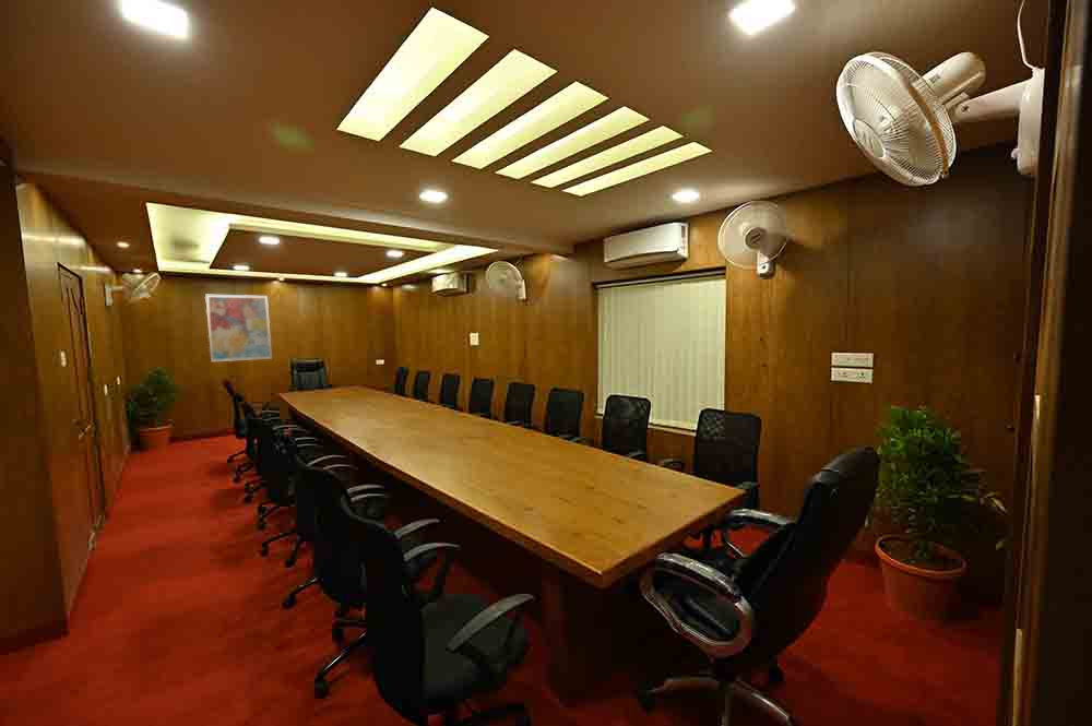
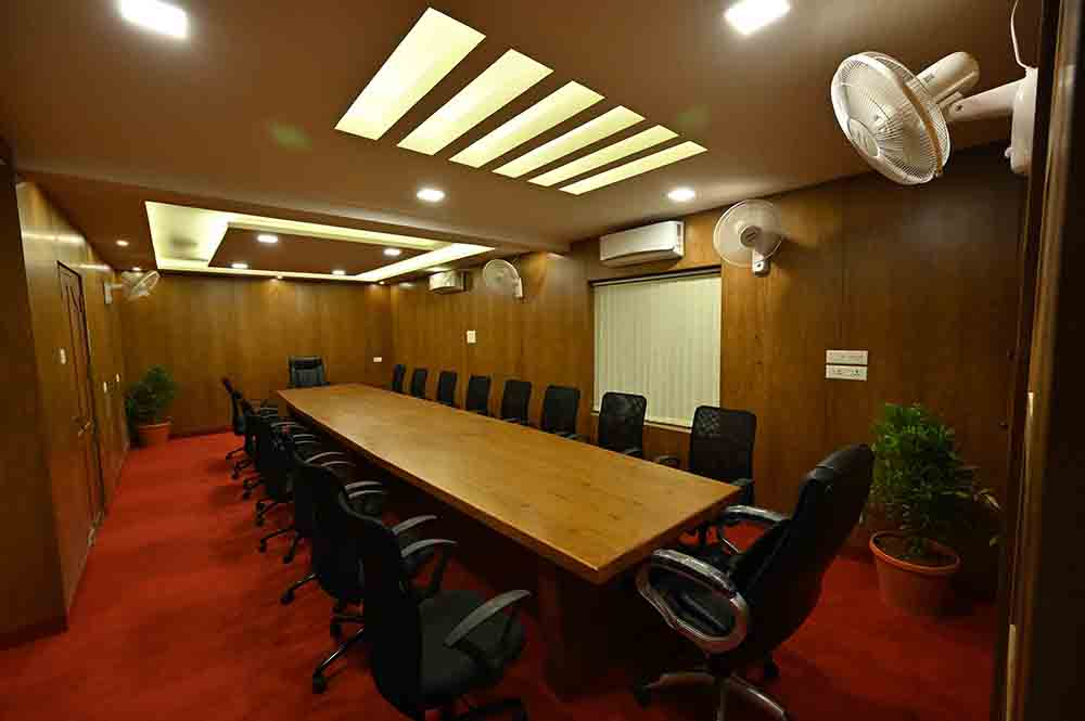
- wall art [204,294,273,362]
